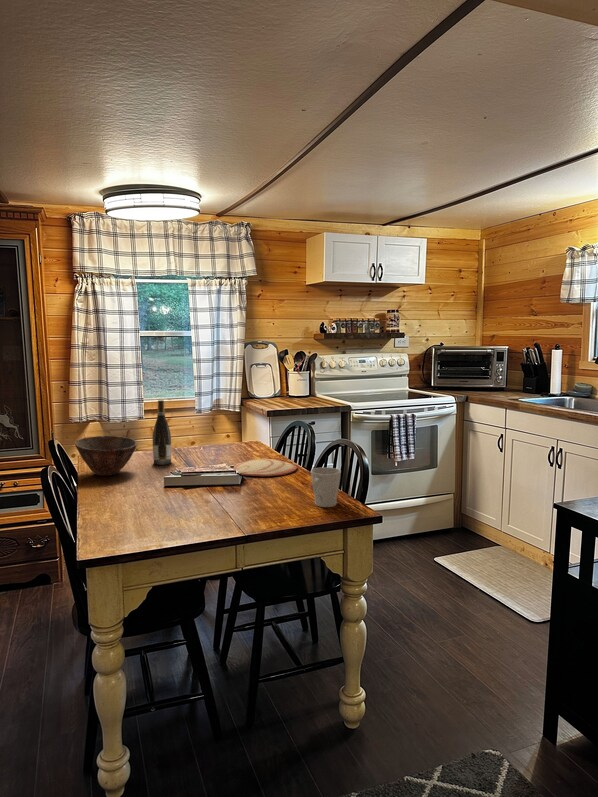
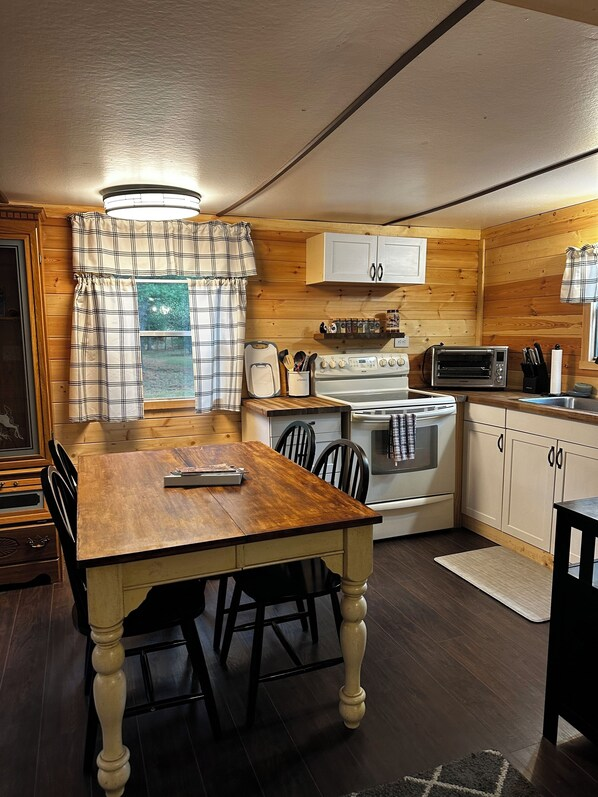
- mug [310,466,342,508]
- plate [233,458,298,477]
- wine bottle [152,399,172,466]
- bowl [74,435,138,477]
